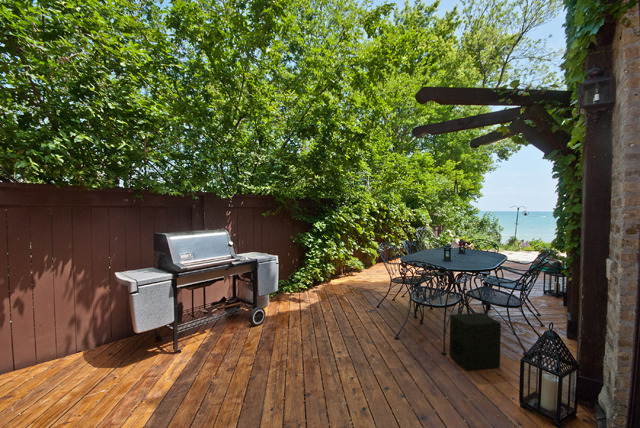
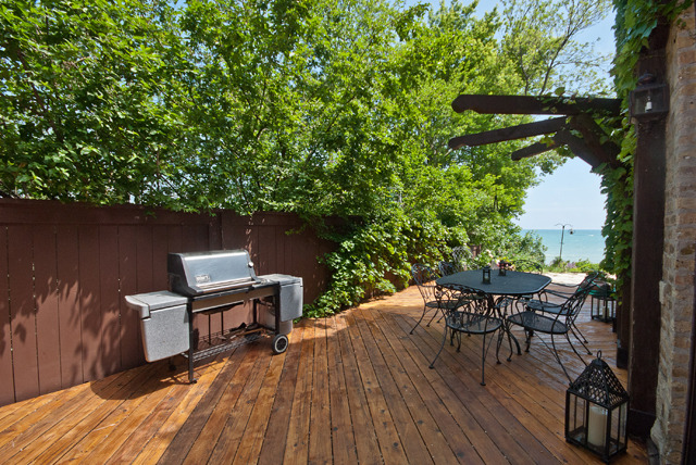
- speaker [449,312,502,371]
